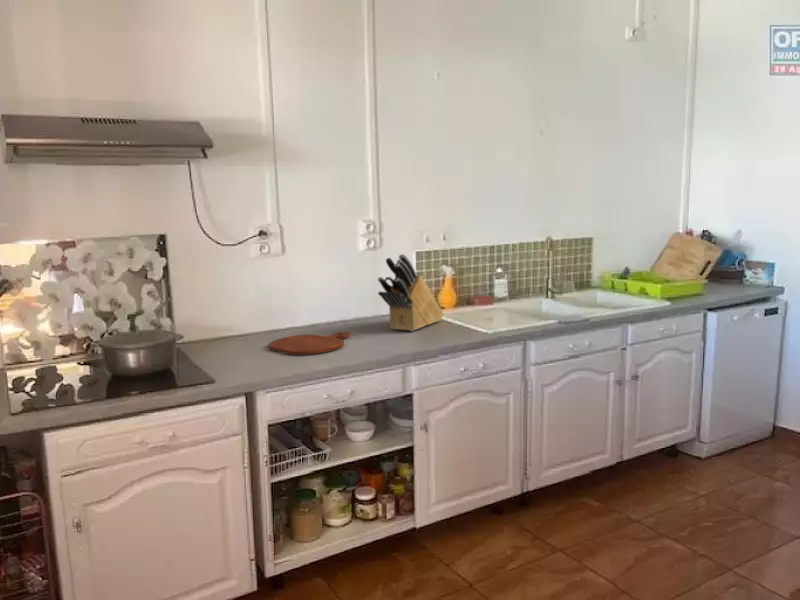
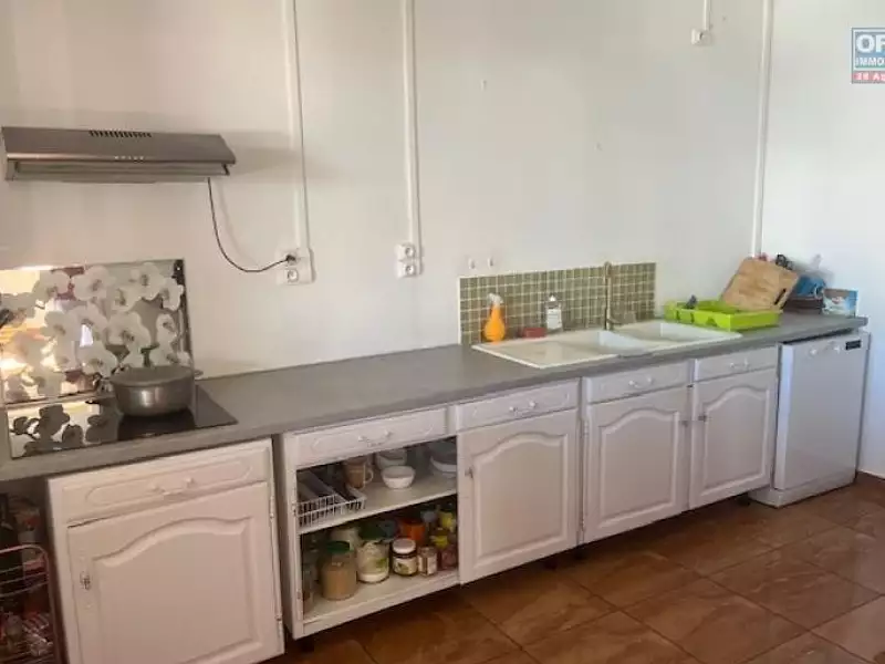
- cutting board [268,331,351,356]
- knife block [377,253,444,332]
